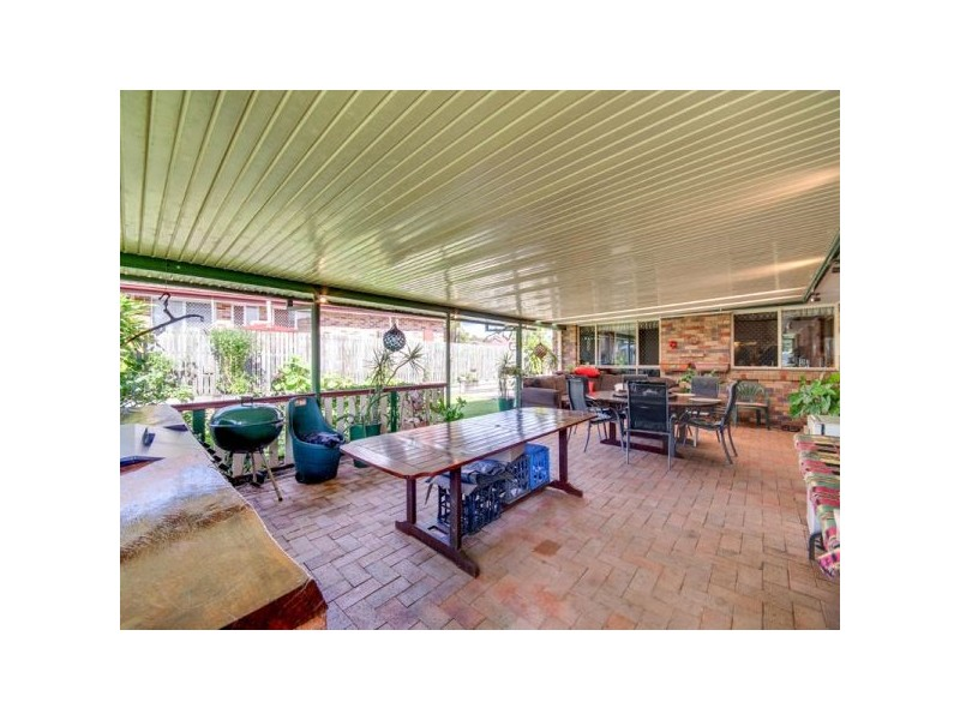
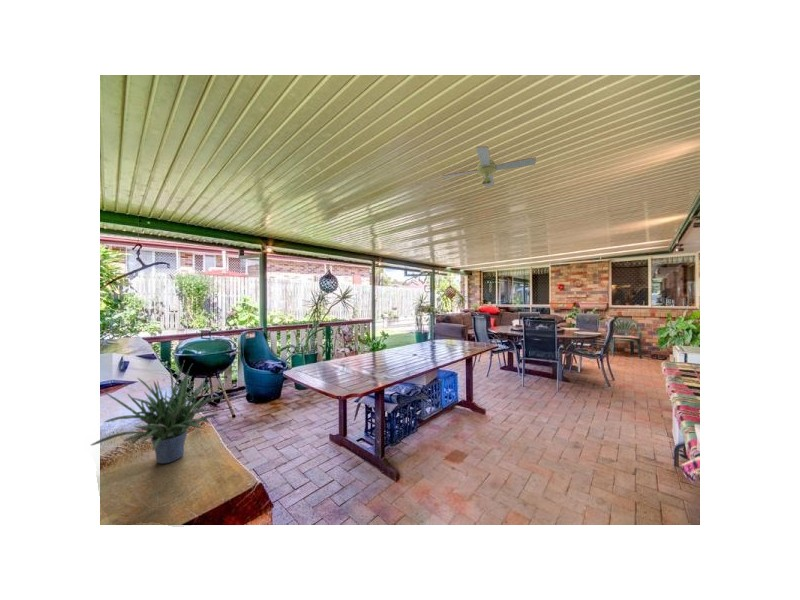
+ ceiling fan [441,146,537,189]
+ potted plant [90,359,223,465]
